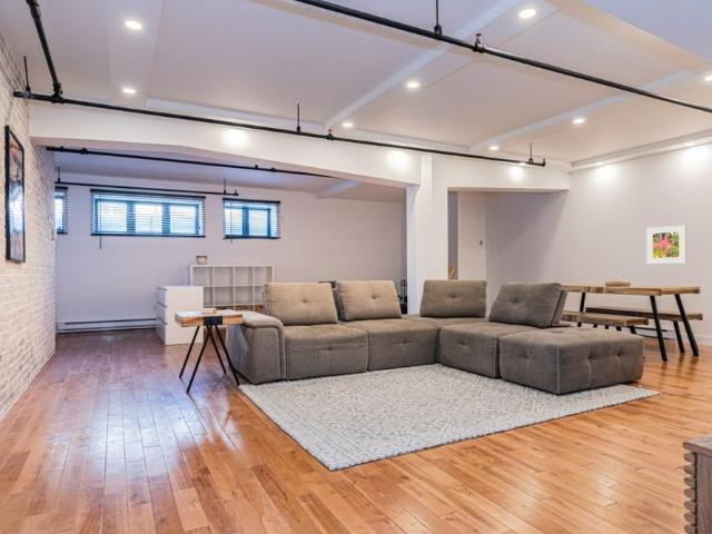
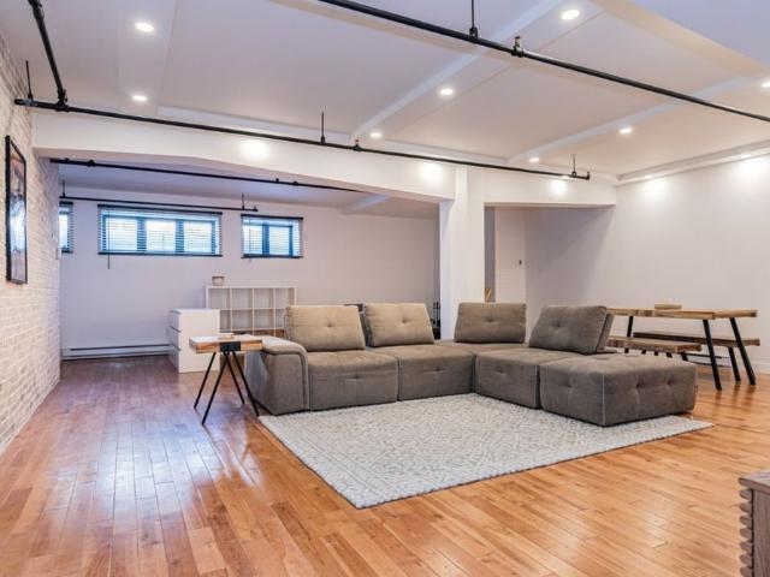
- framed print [645,225,688,265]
